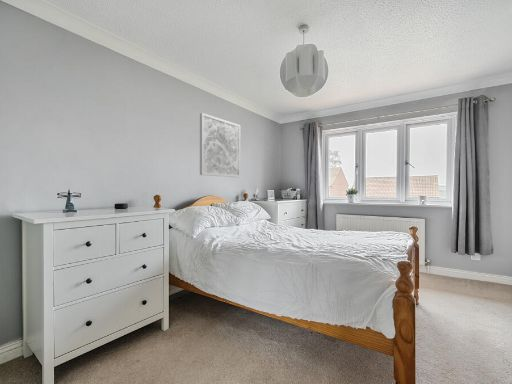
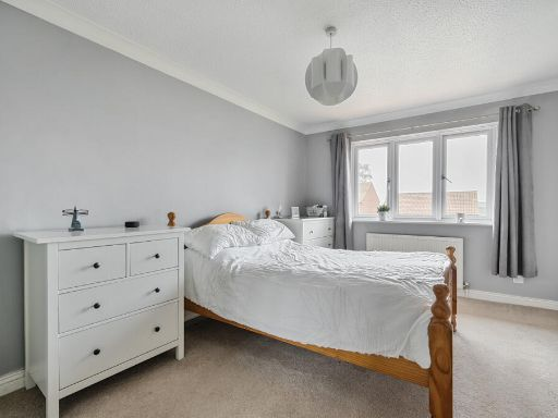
- wall art [199,112,241,178]
